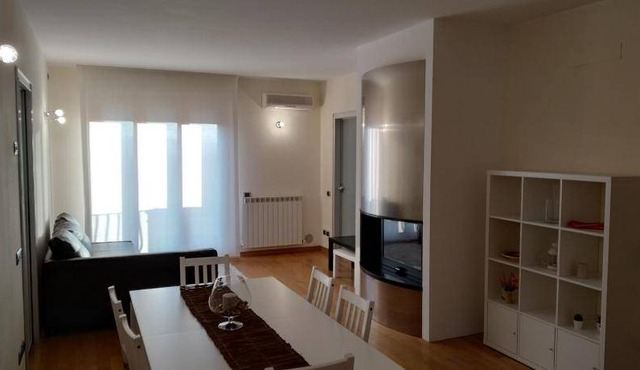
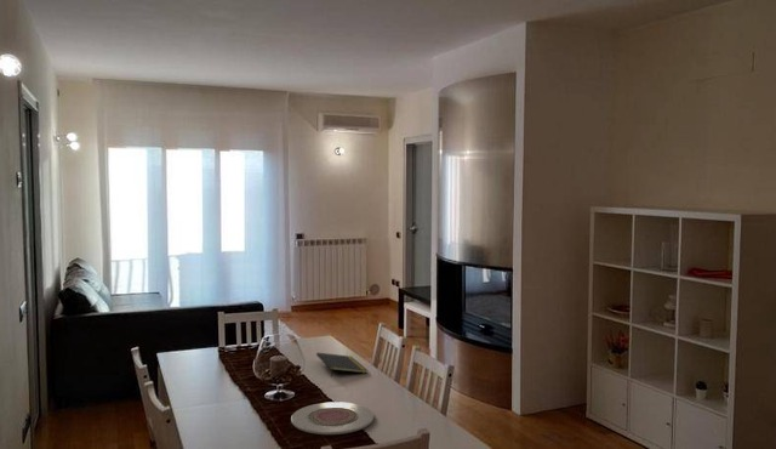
+ notepad [315,352,369,379]
+ plate [290,400,375,436]
